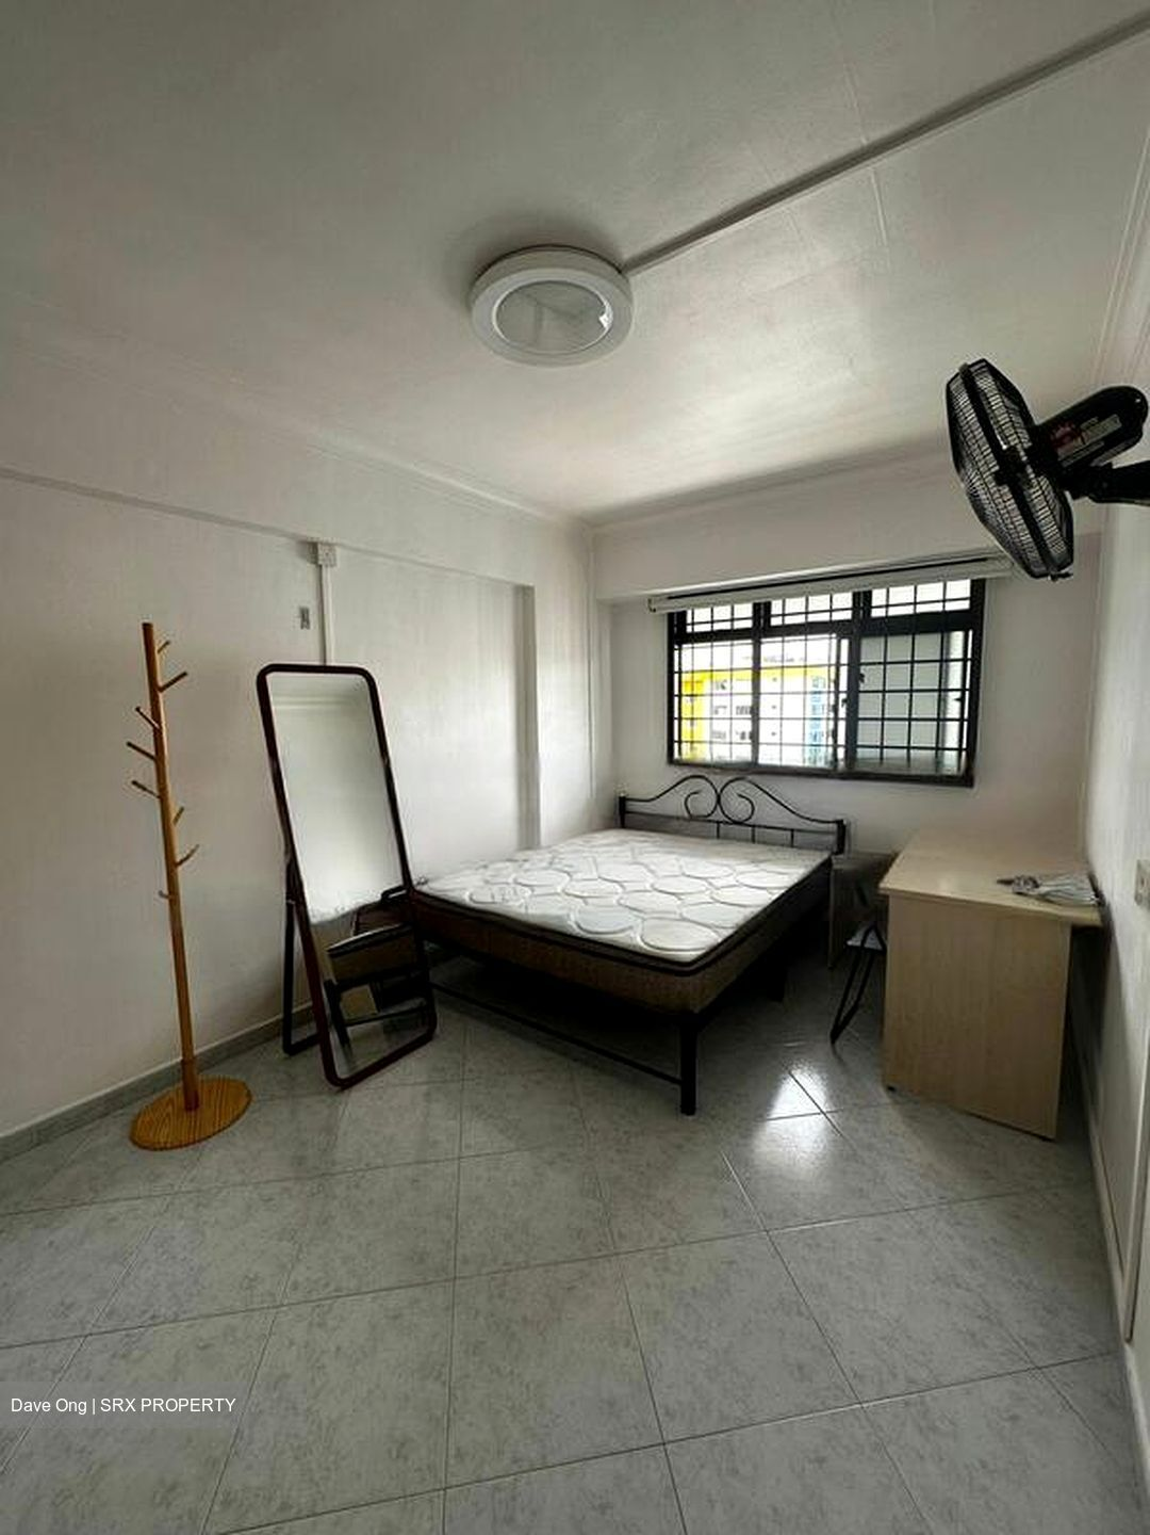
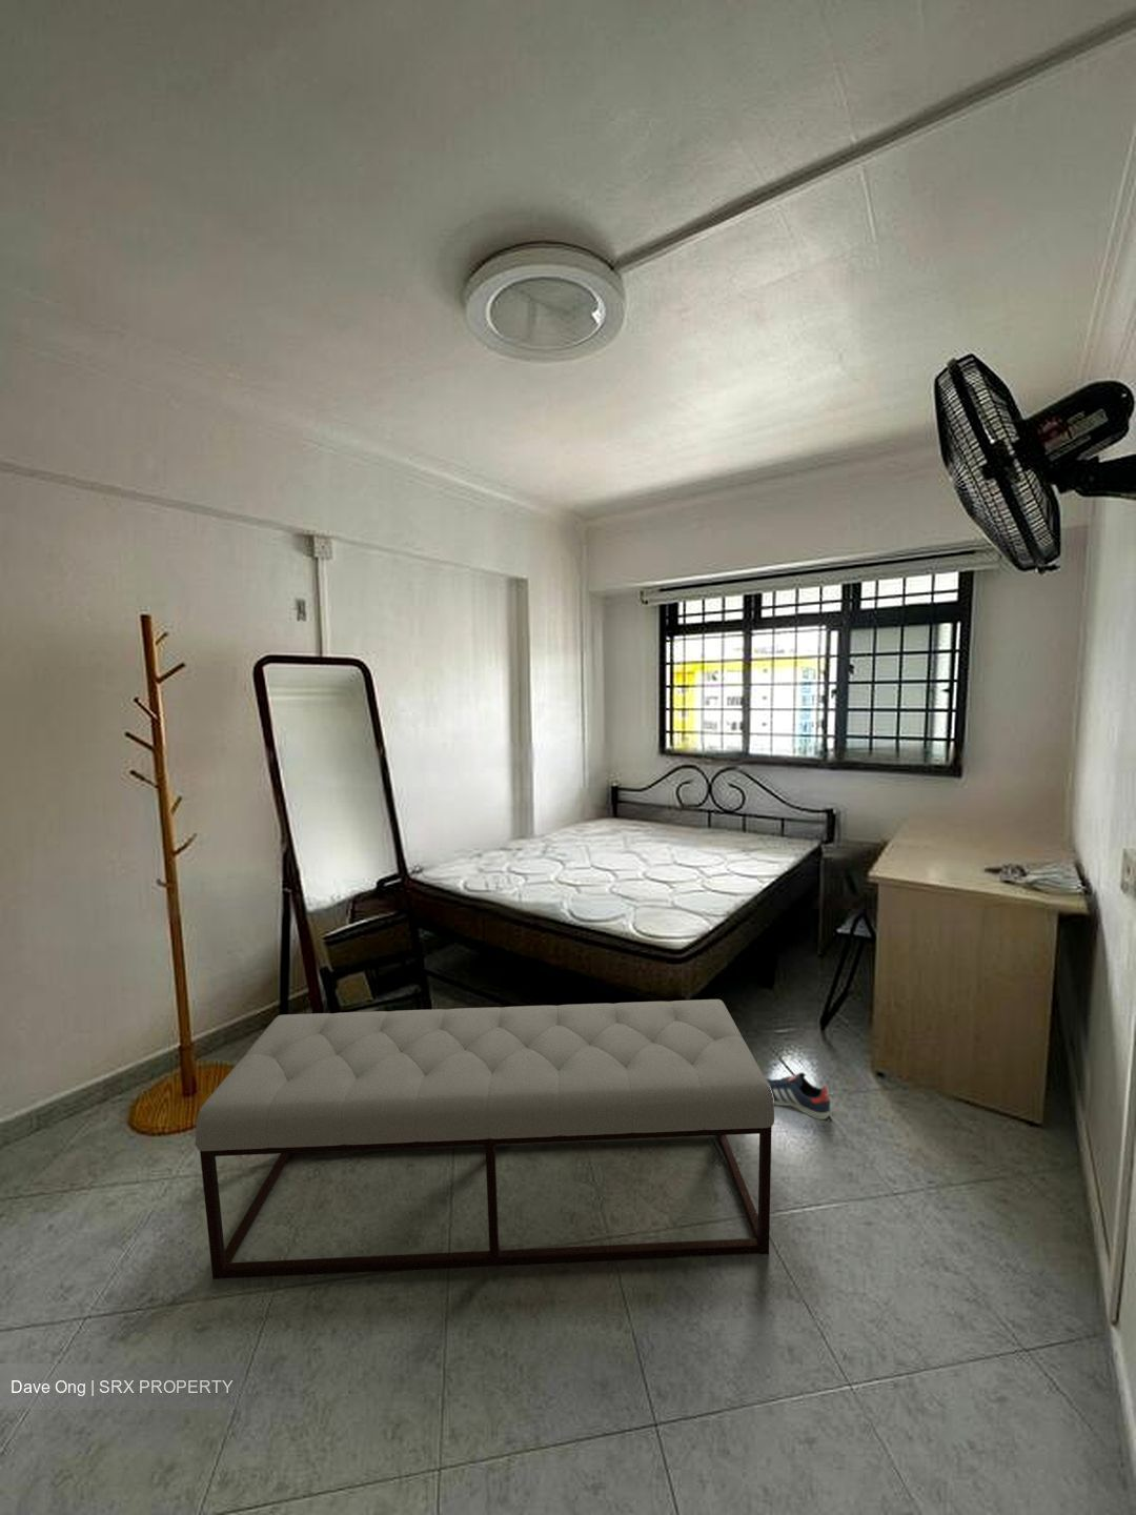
+ bench [195,998,776,1280]
+ sneaker [766,1071,832,1120]
